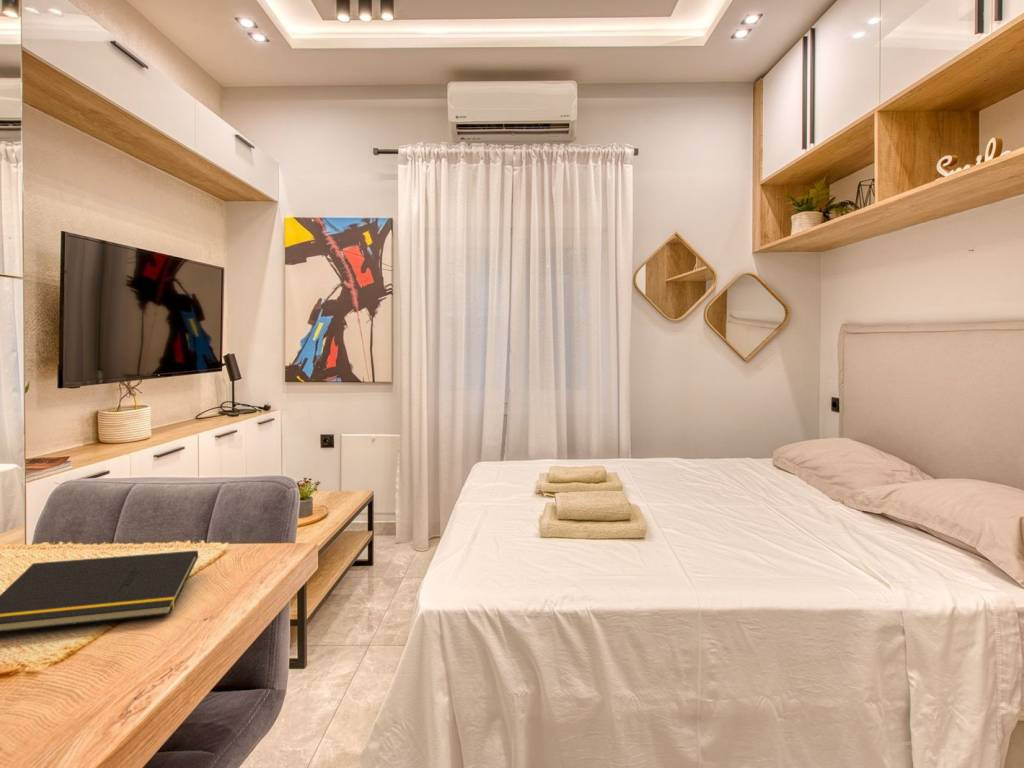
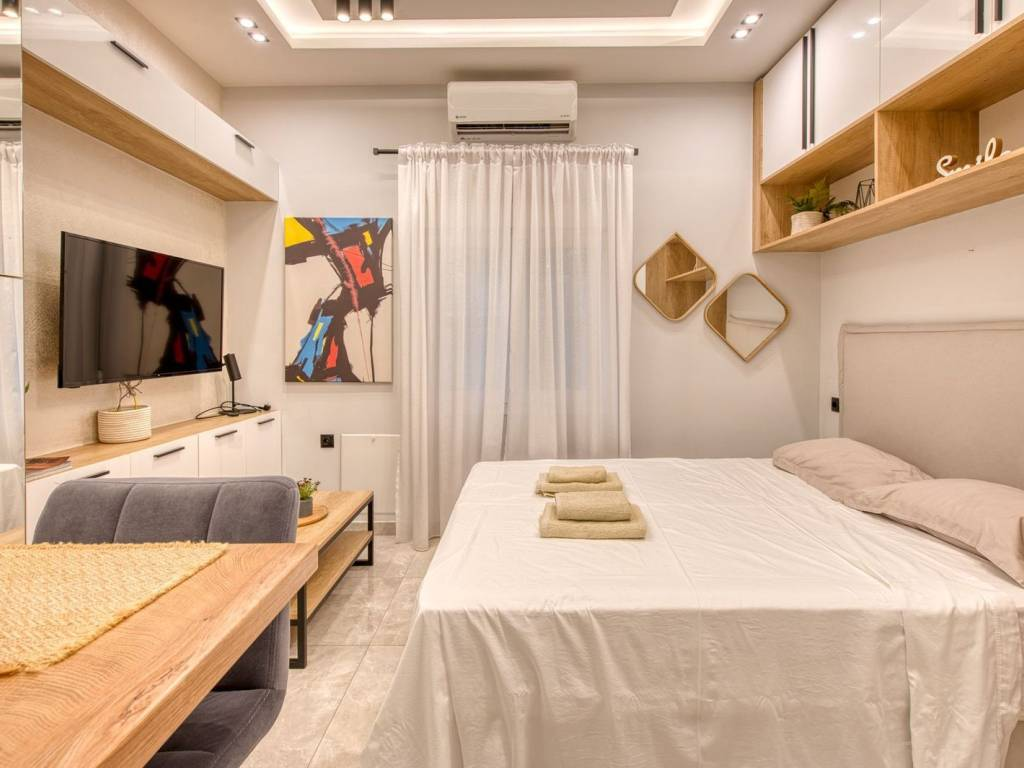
- notepad [0,549,199,633]
